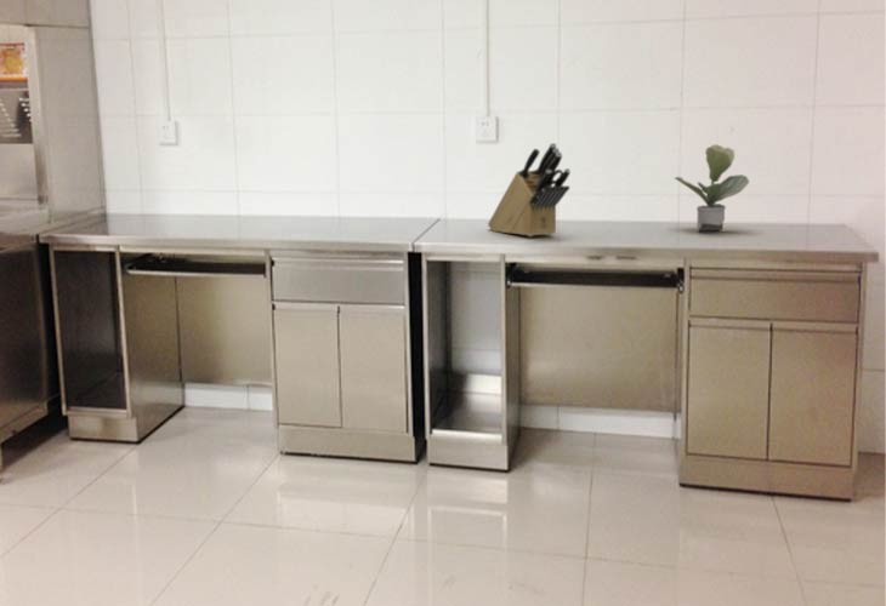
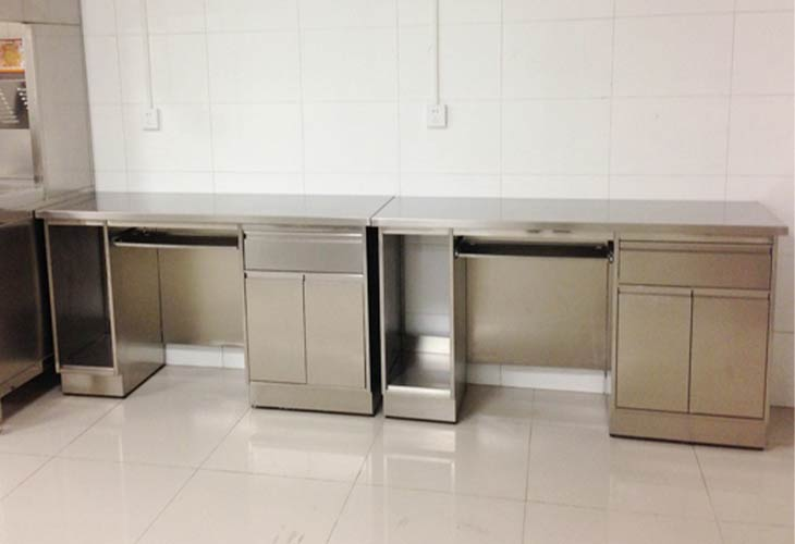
- knife block [487,142,572,238]
- potted plant [674,143,750,233]
